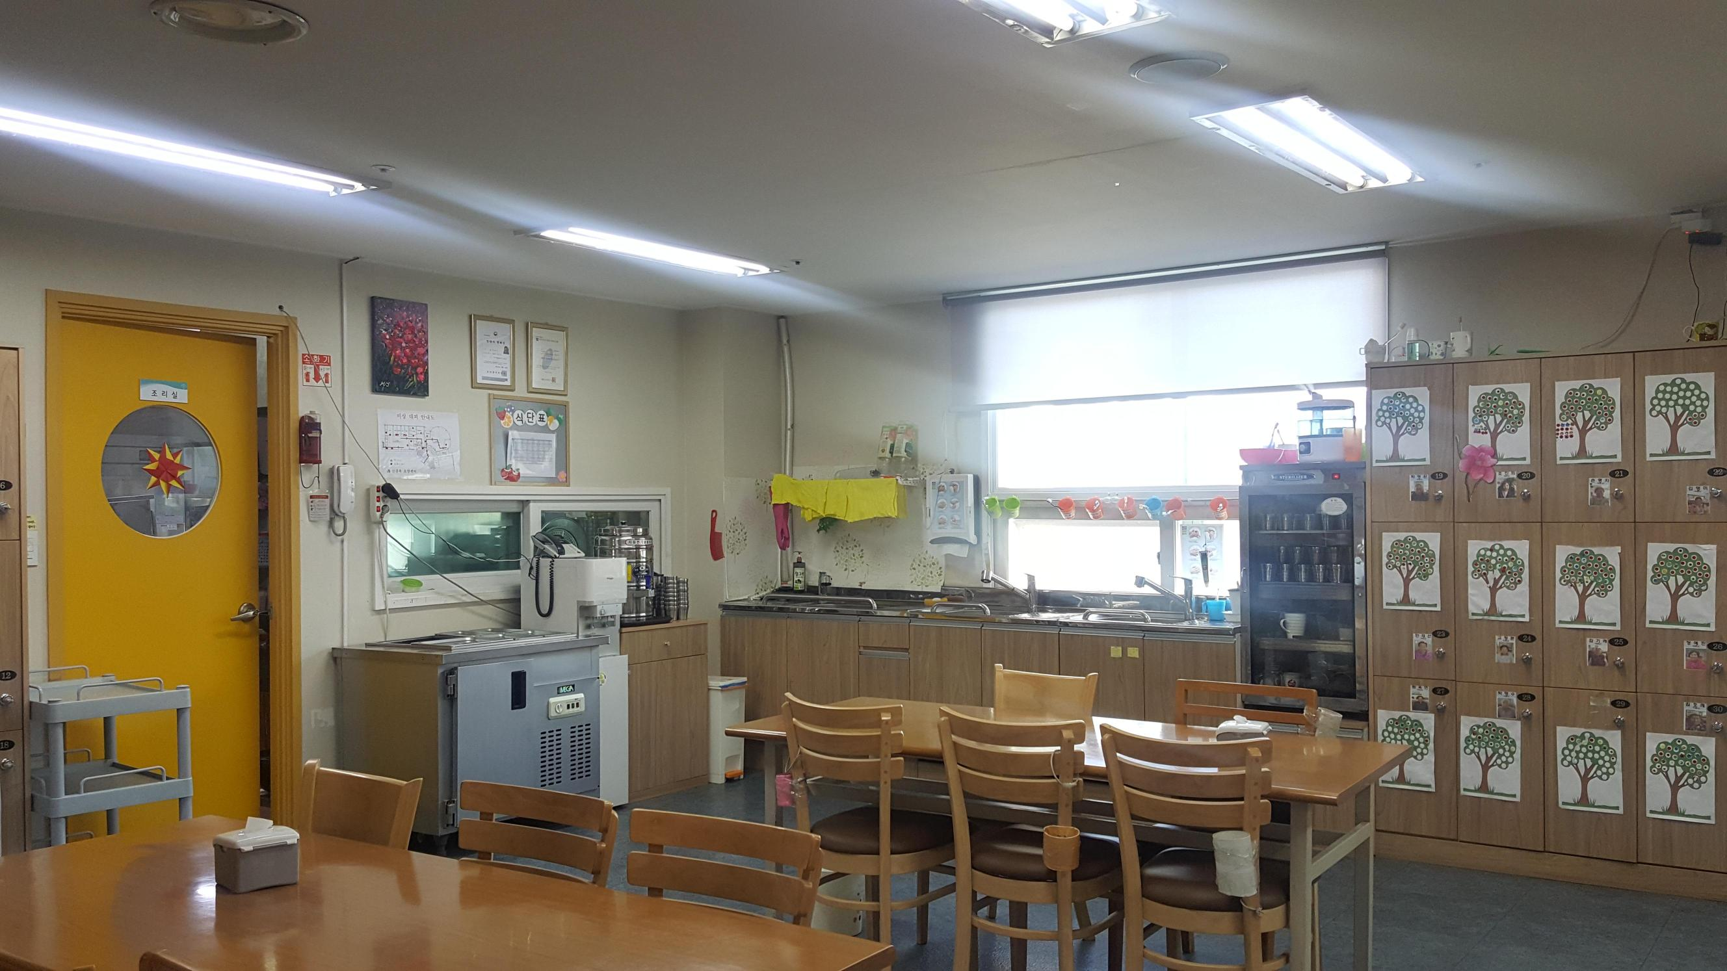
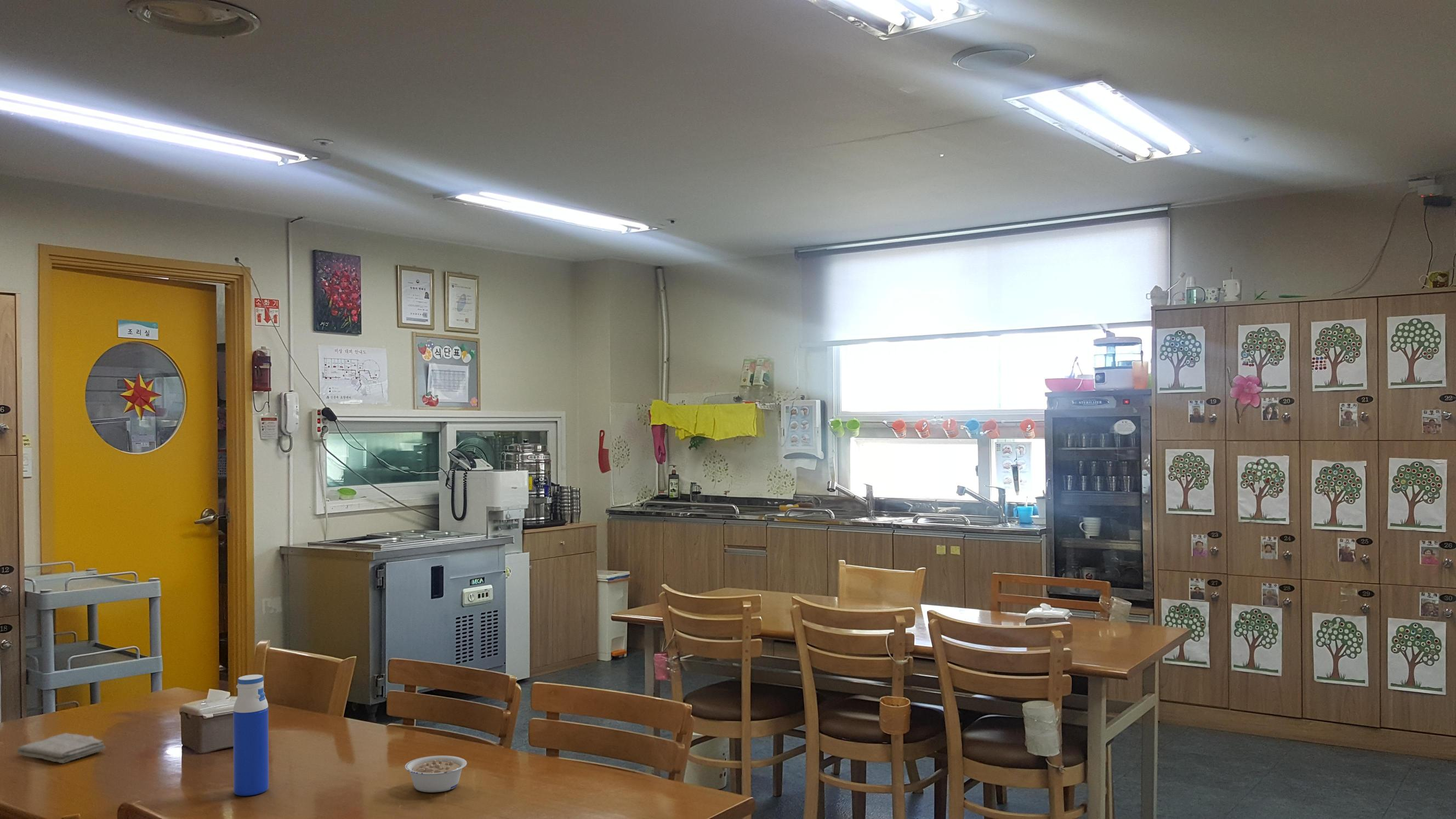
+ washcloth [16,732,106,764]
+ legume [405,755,468,793]
+ water bottle [232,674,269,797]
